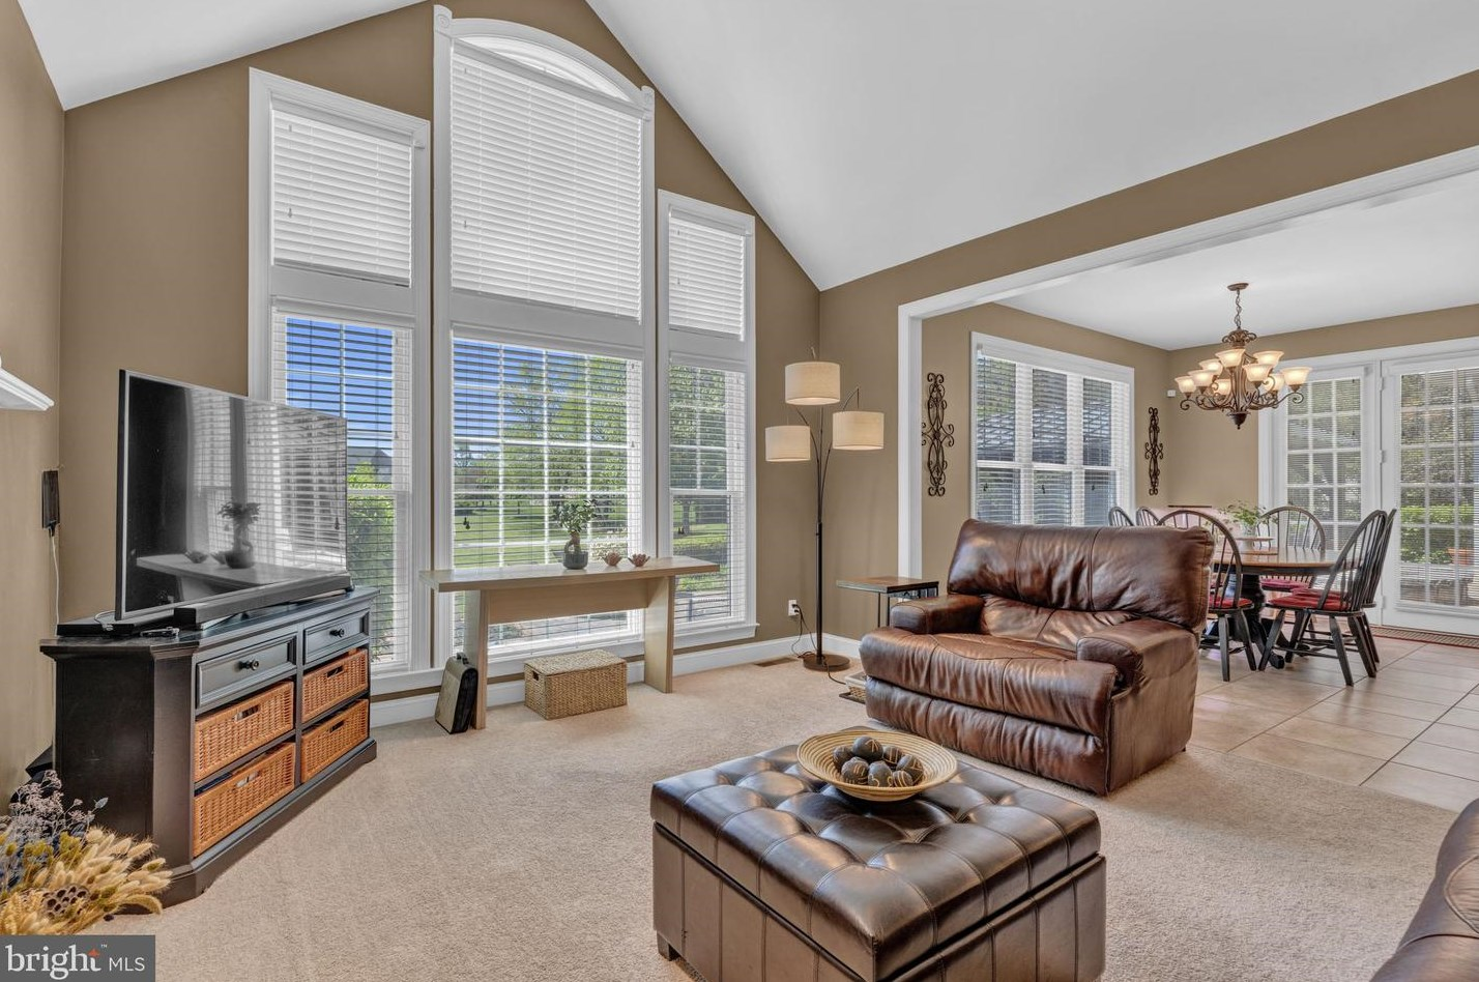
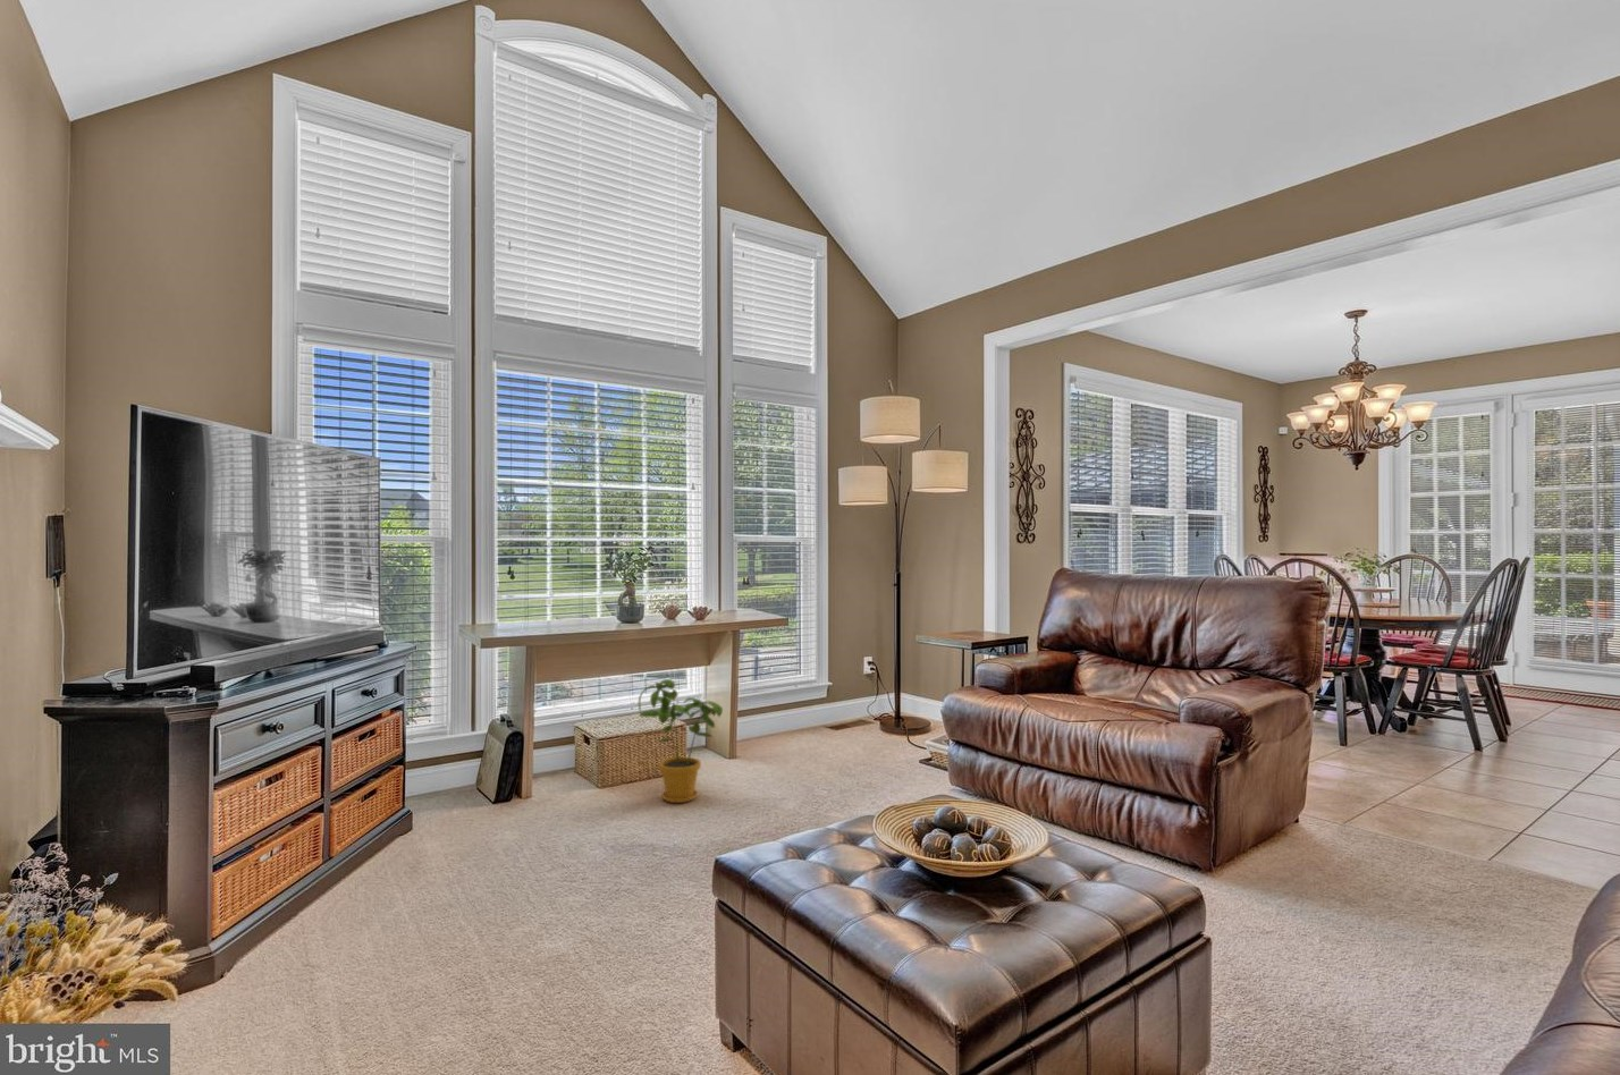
+ house plant [637,678,724,804]
